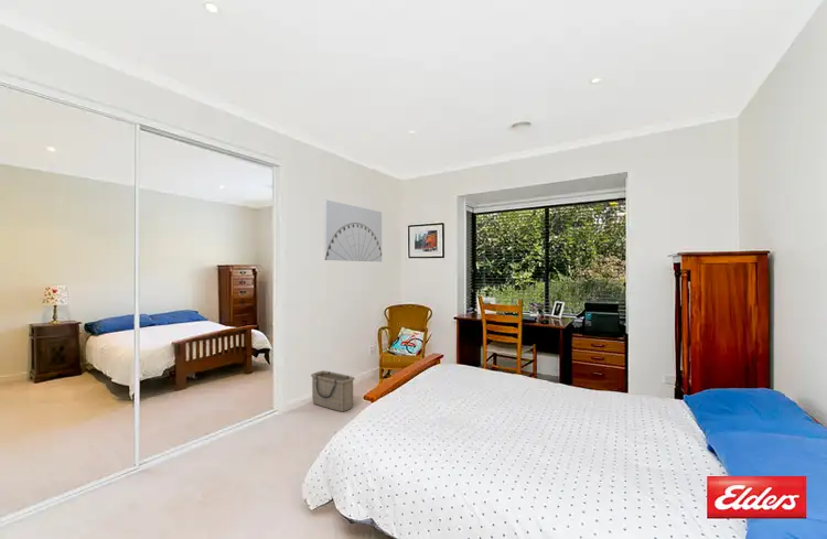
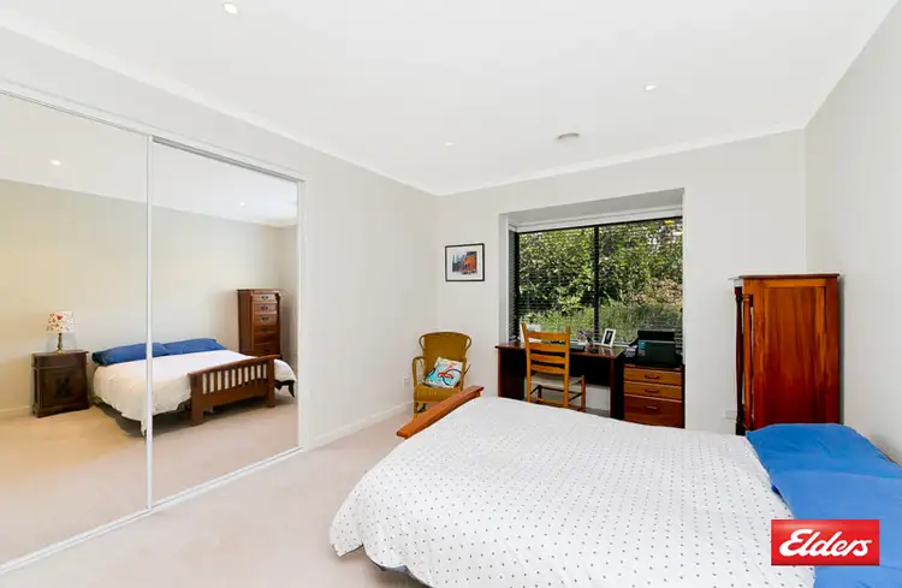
- basket [310,369,356,412]
- wall art [323,198,383,262]
